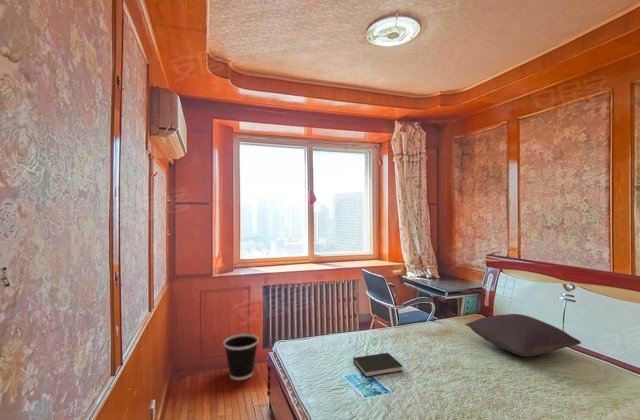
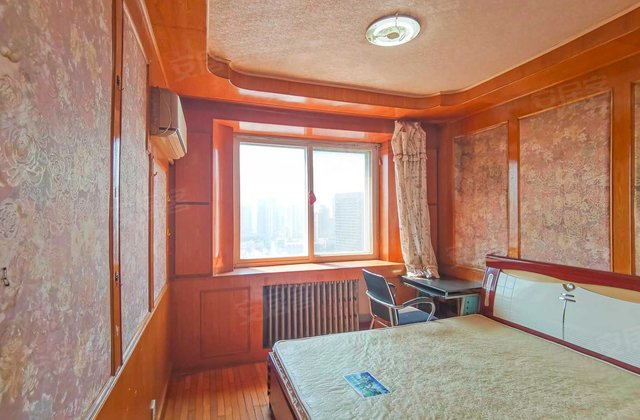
- book [353,352,404,378]
- wastebasket [223,333,260,381]
- pillow [464,313,582,358]
